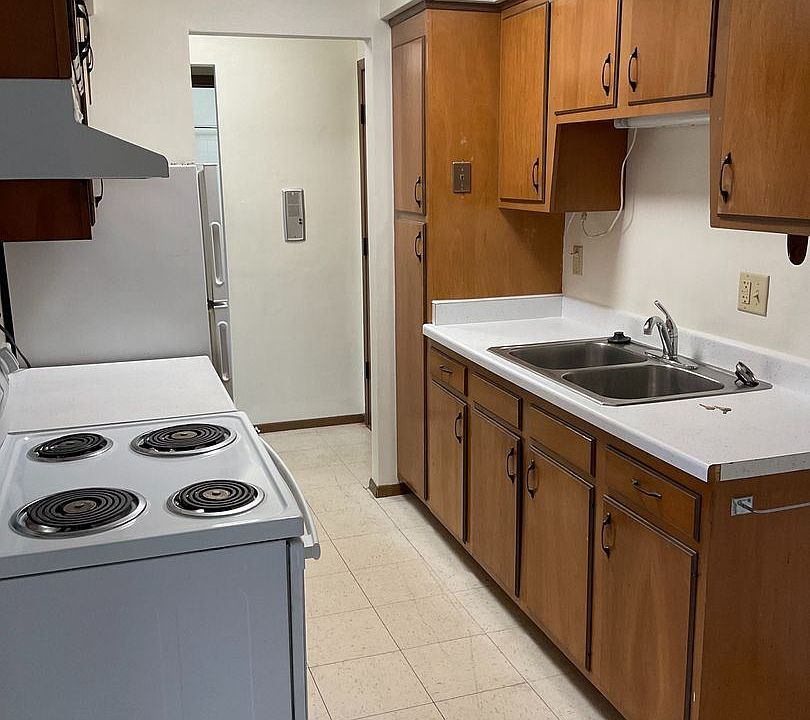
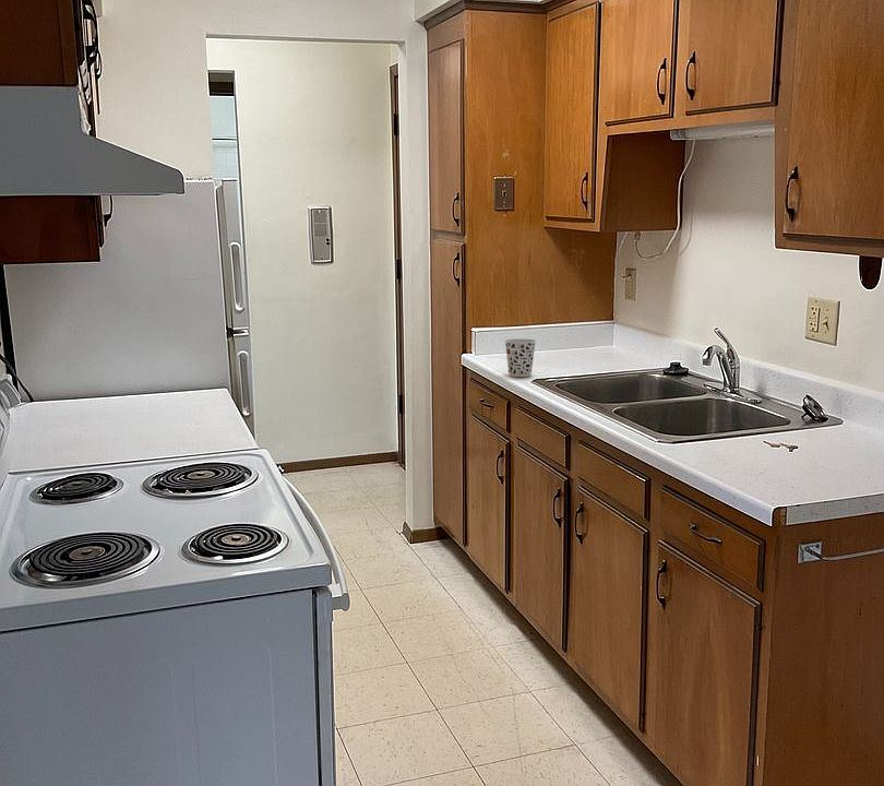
+ cup [504,337,537,378]
